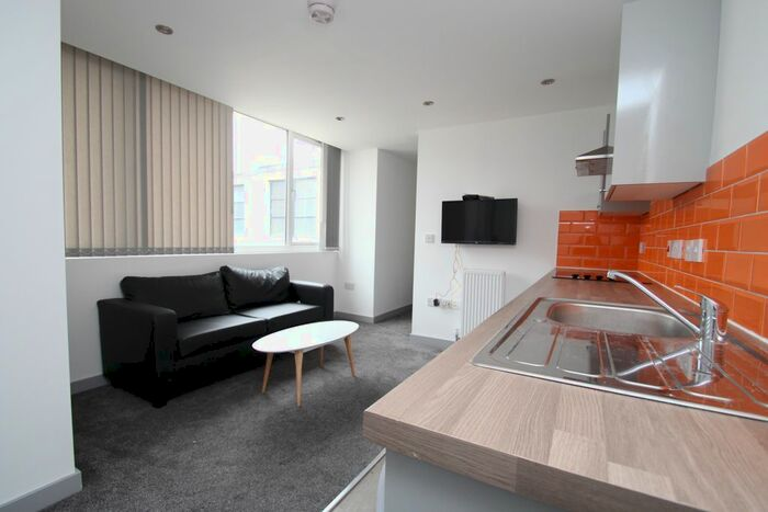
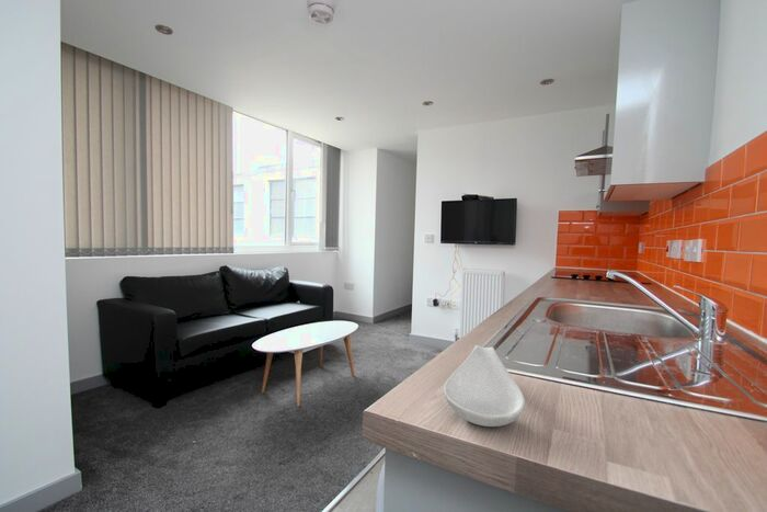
+ spoon rest [443,344,526,428]
